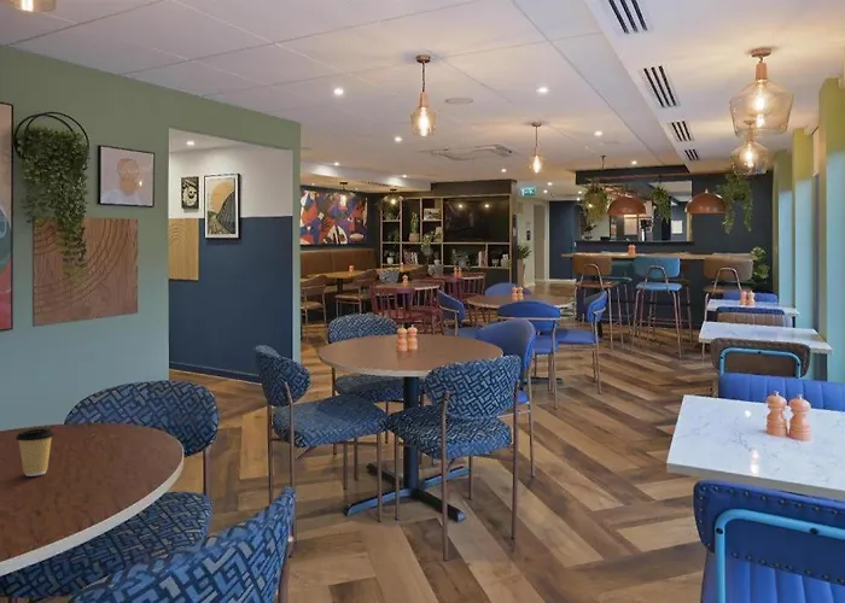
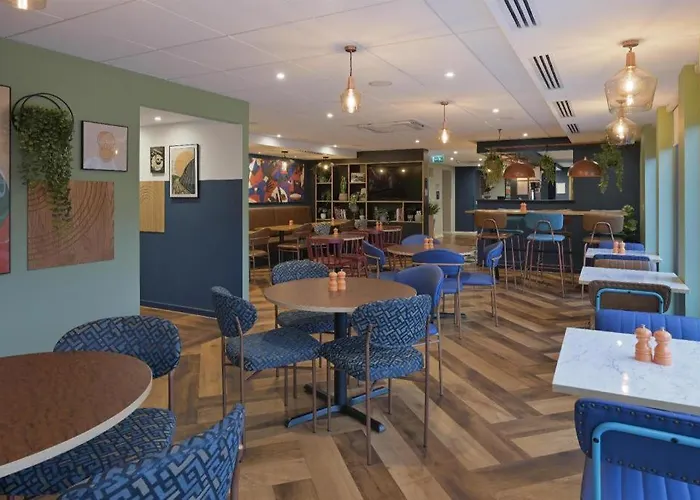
- coffee cup [14,427,56,478]
